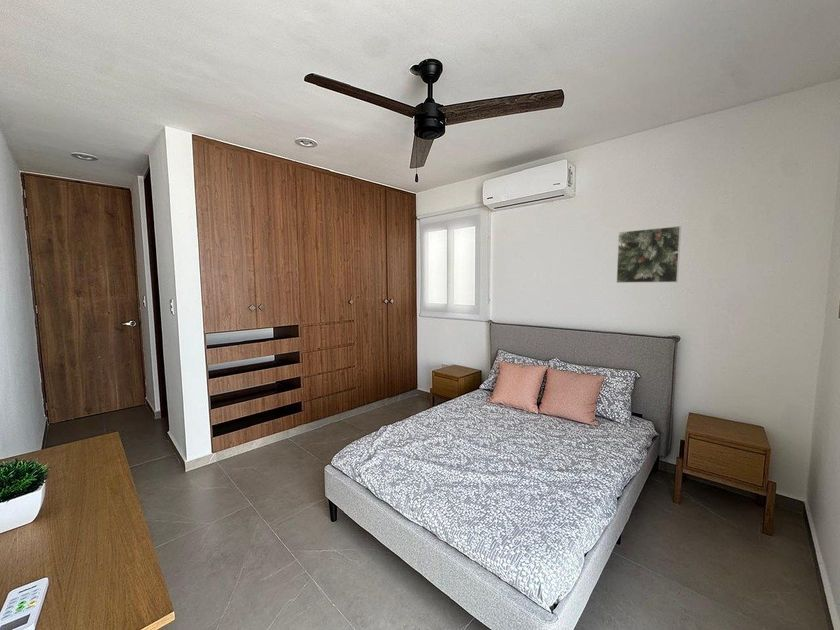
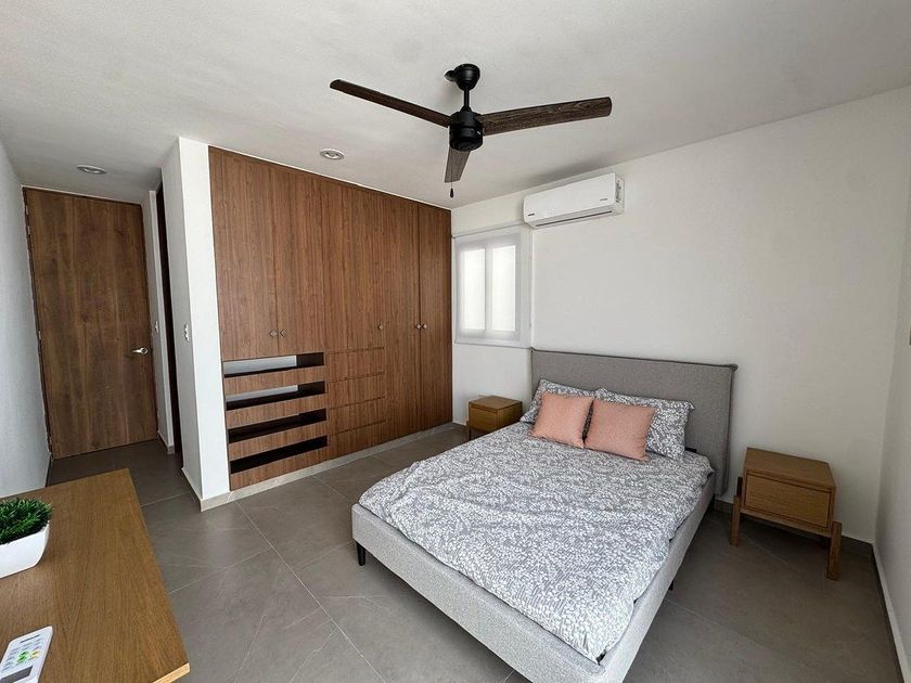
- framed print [615,225,682,284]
